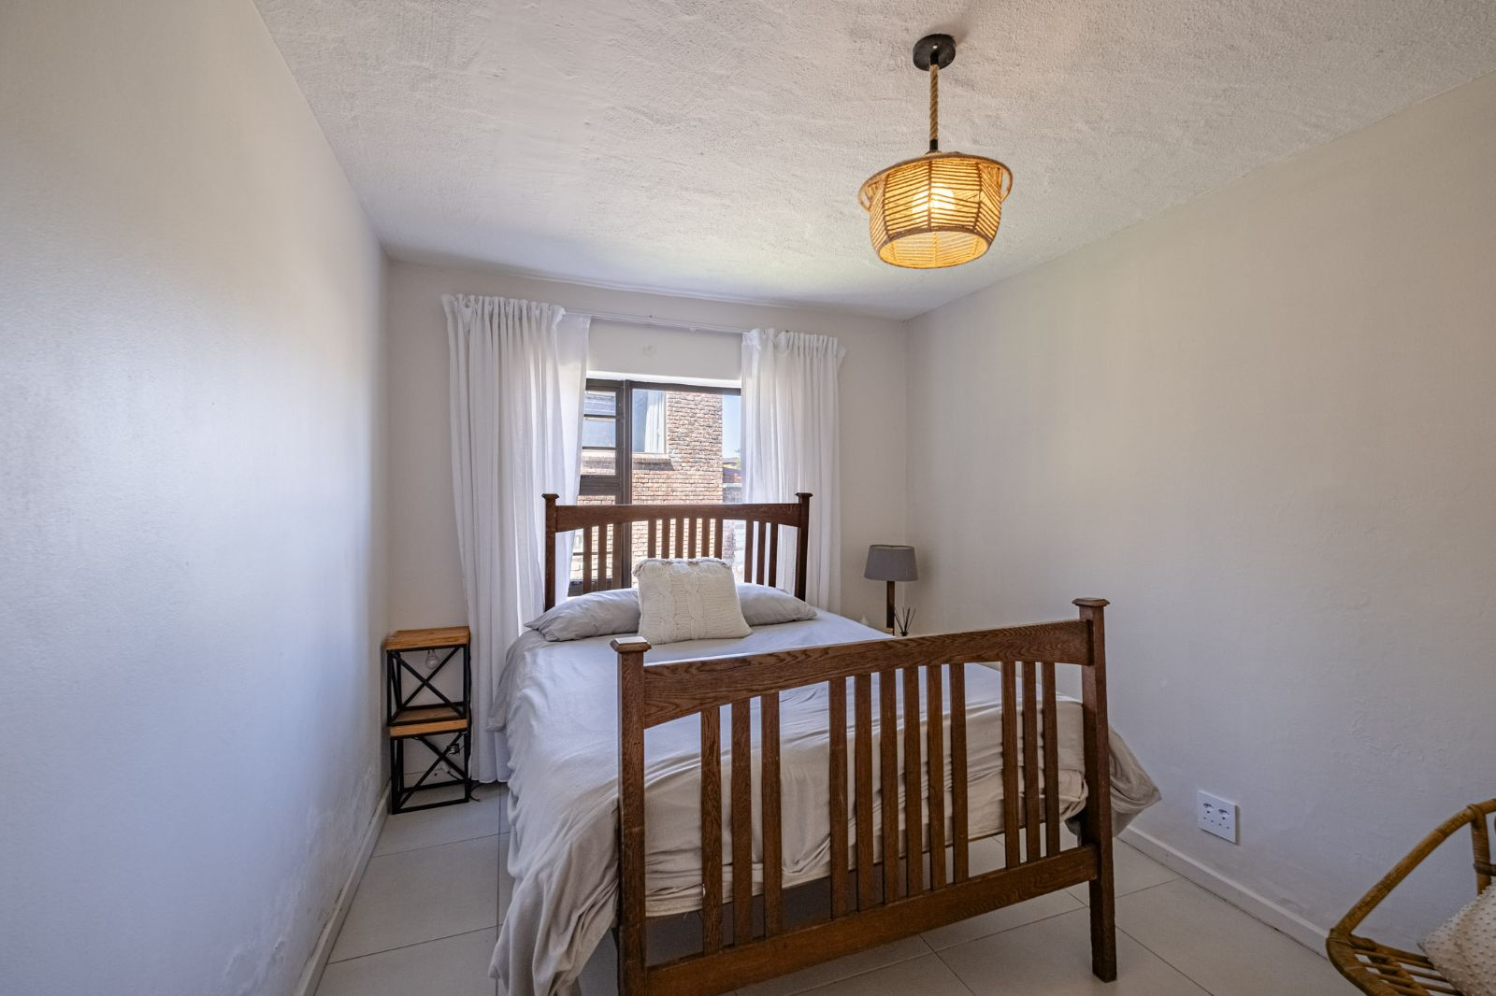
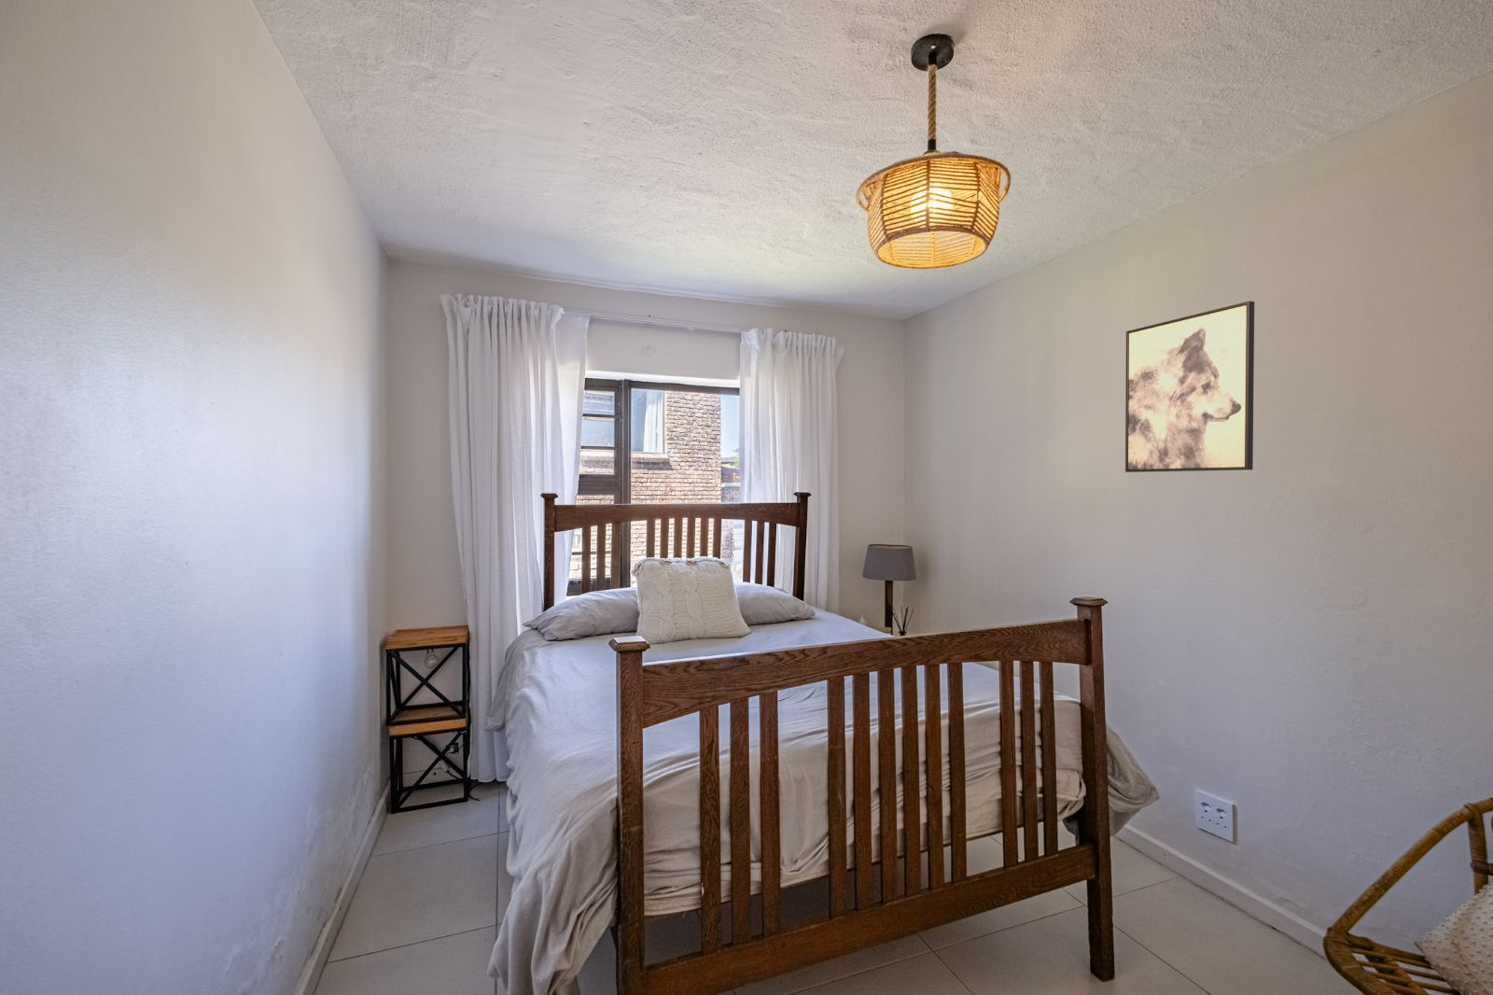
+ wall art [1124,301,1255,473]
